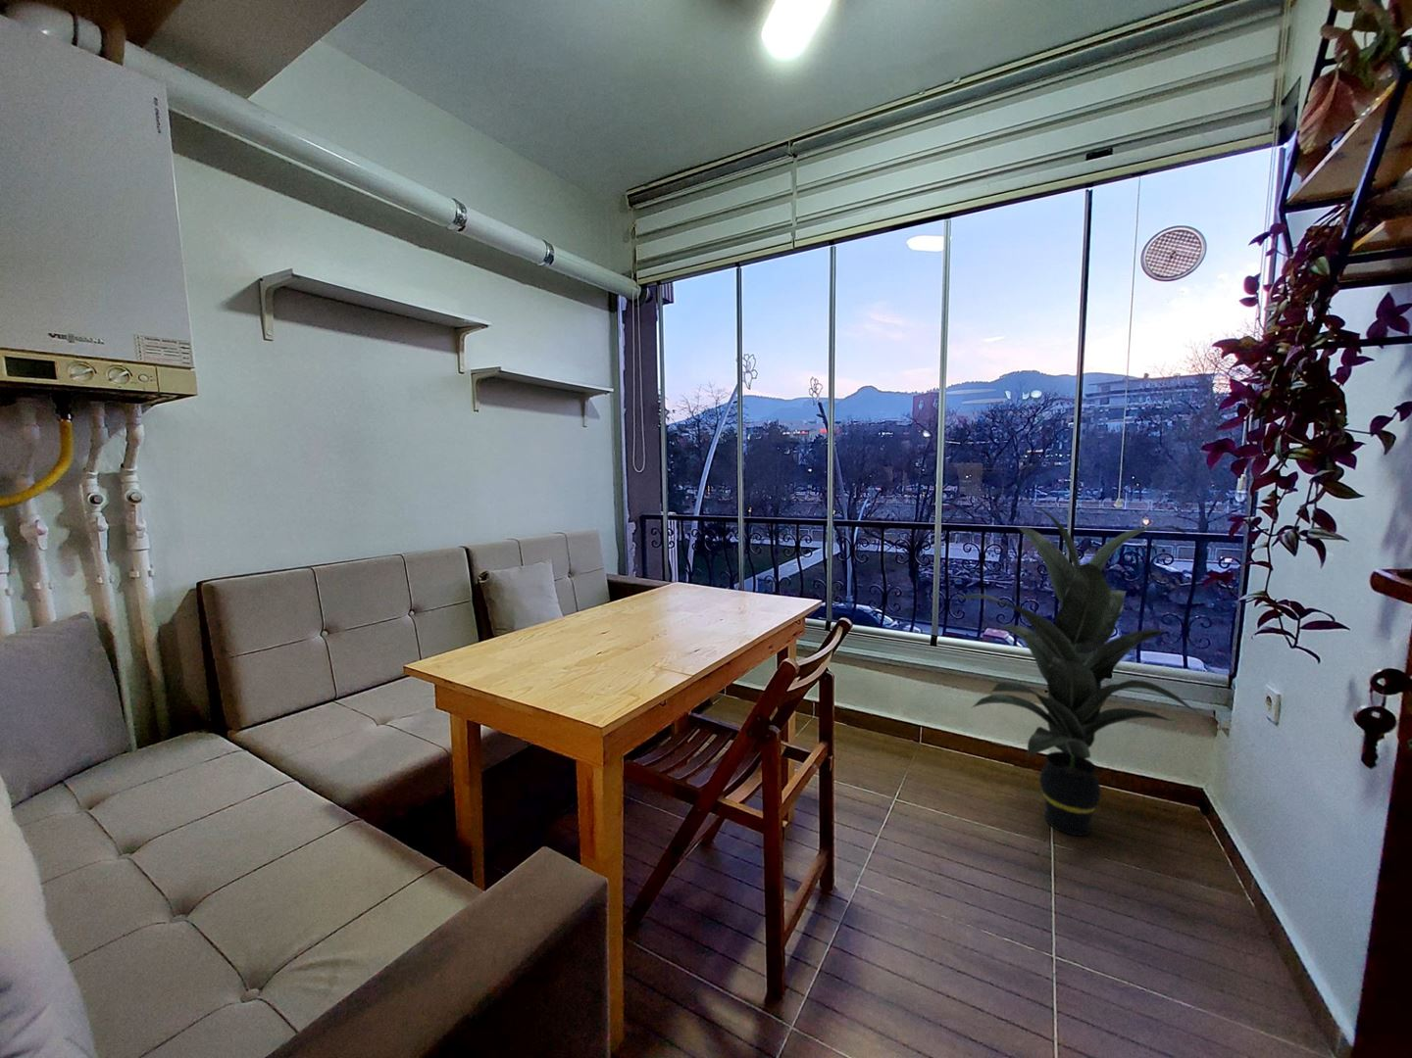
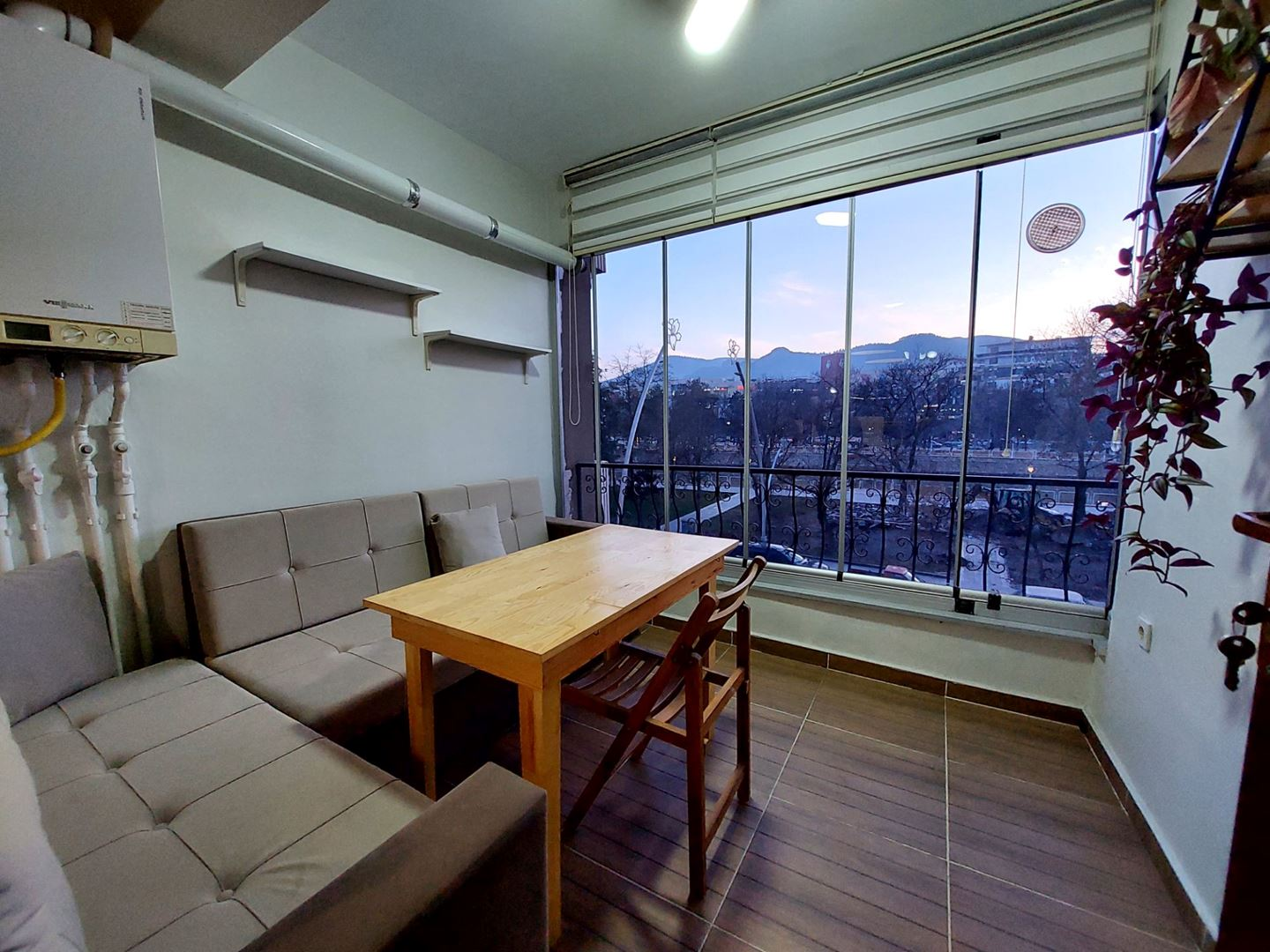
- indoor plant [954,506,1200,837]
